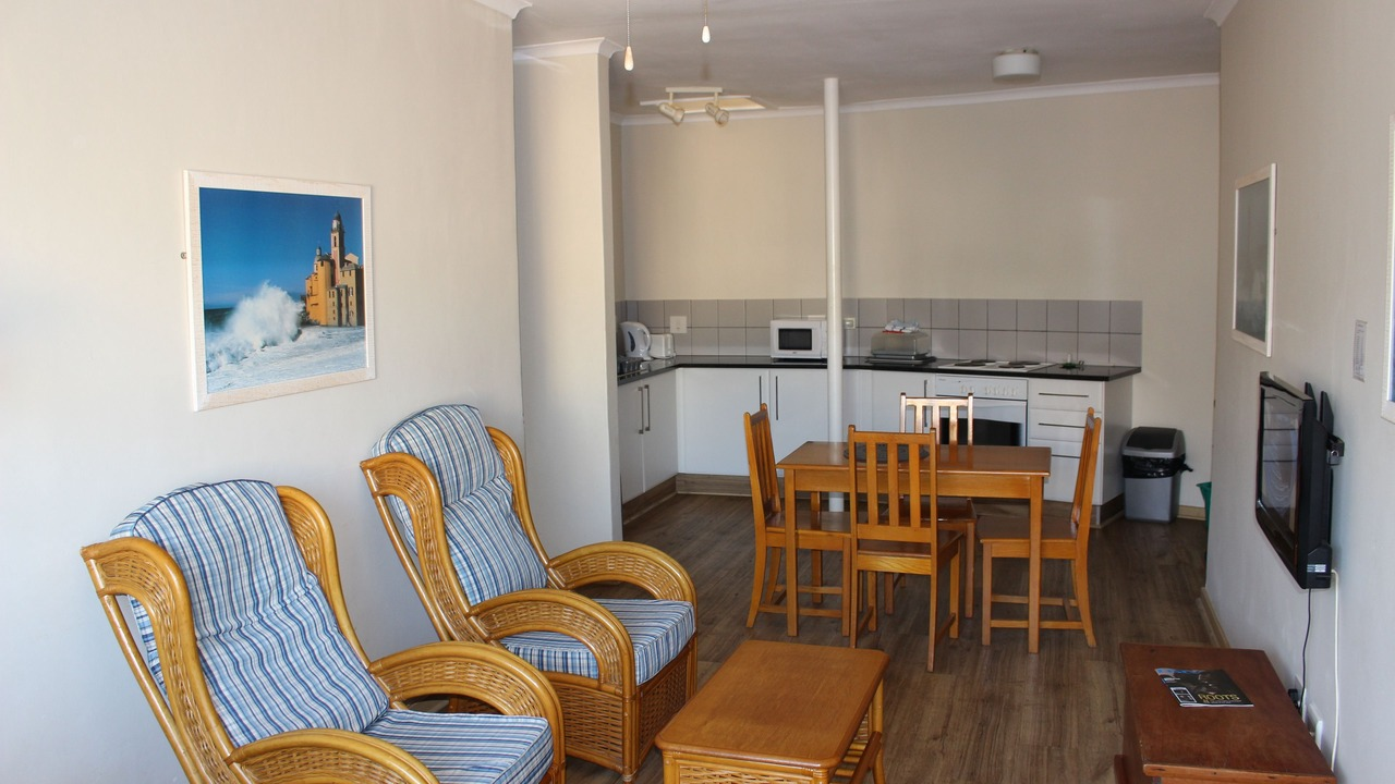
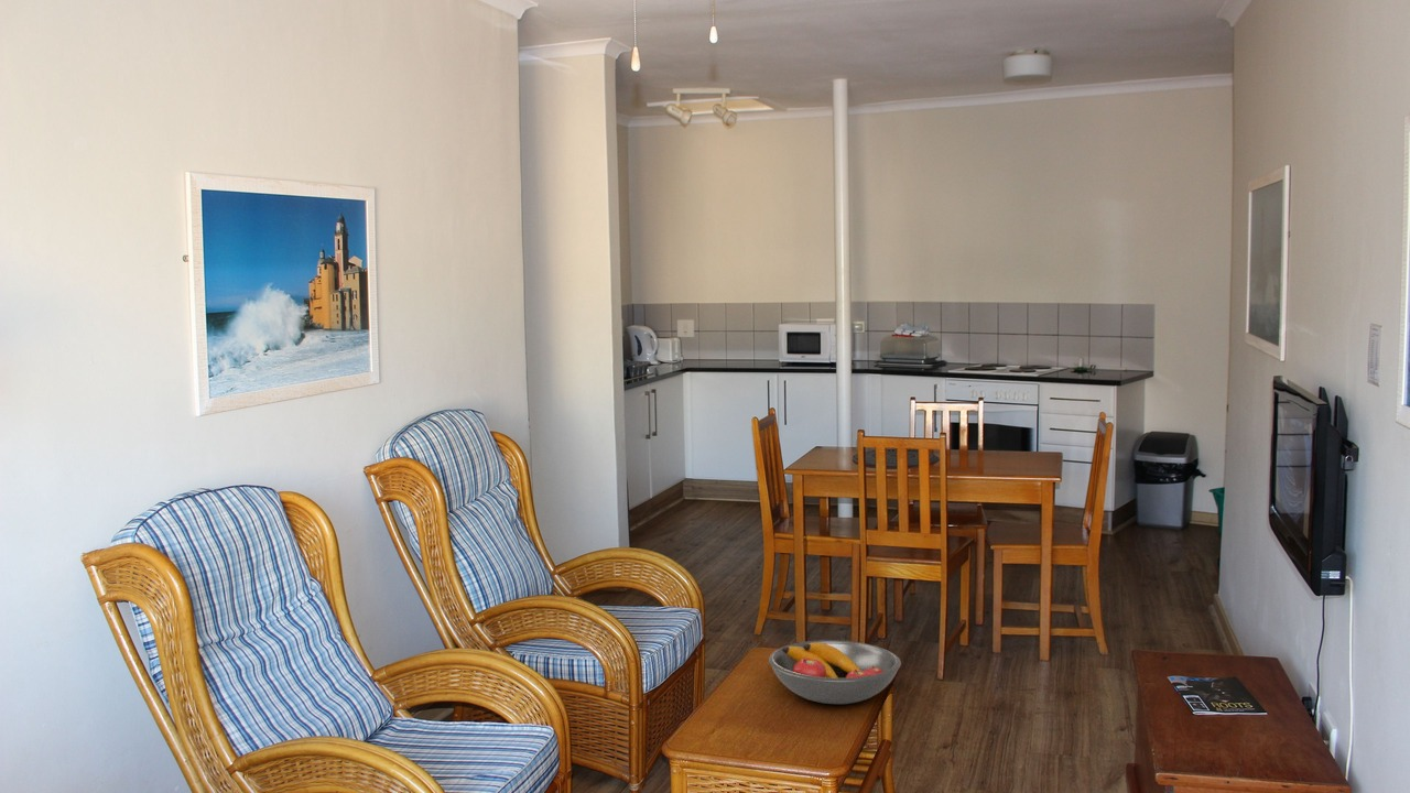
+ fruit bowl [768,639,902,705]
